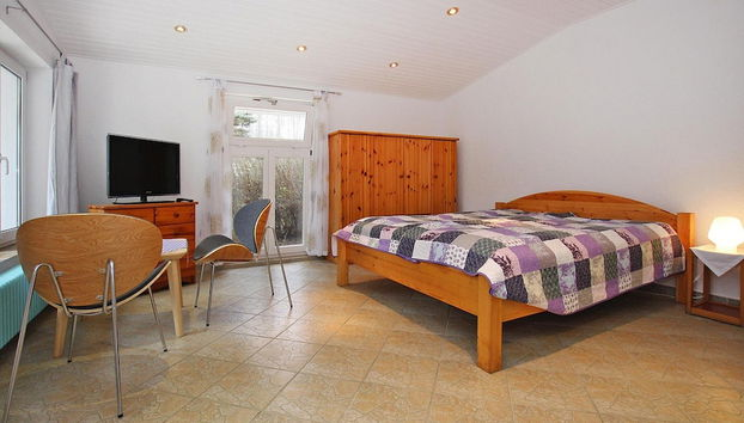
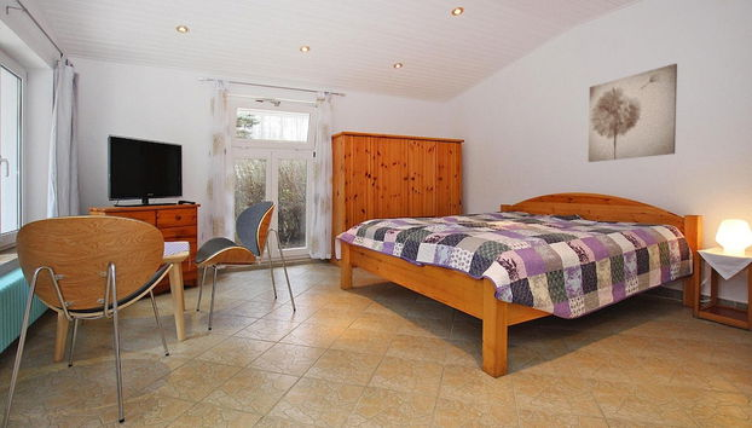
+ wall art [588,63,678,163]
